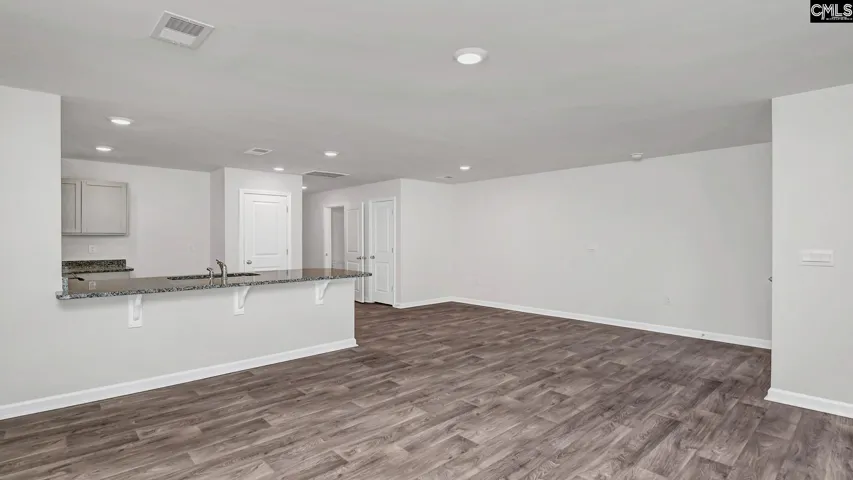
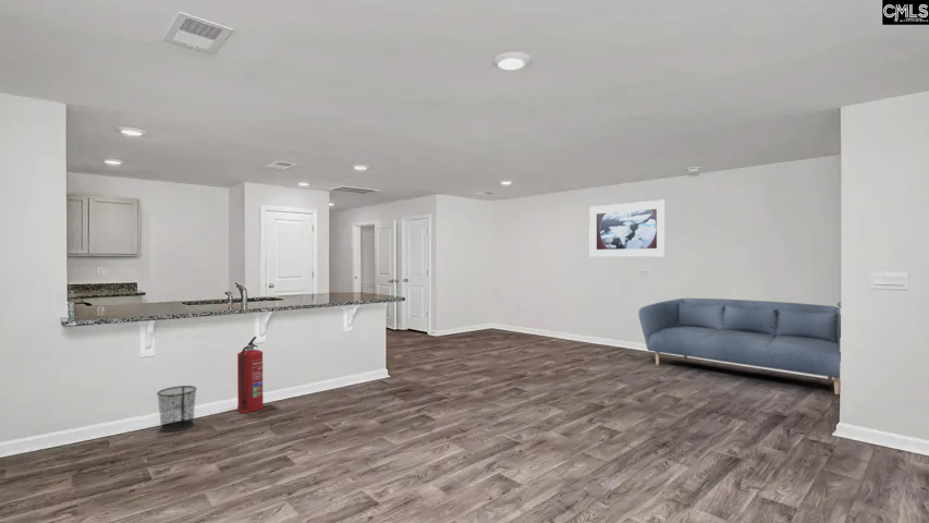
+ waste bin [156,385,198,433]
+ fire extinguisher [236,336,265,414]
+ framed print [588,199,667,258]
+ sofa [638,297,842,396]
